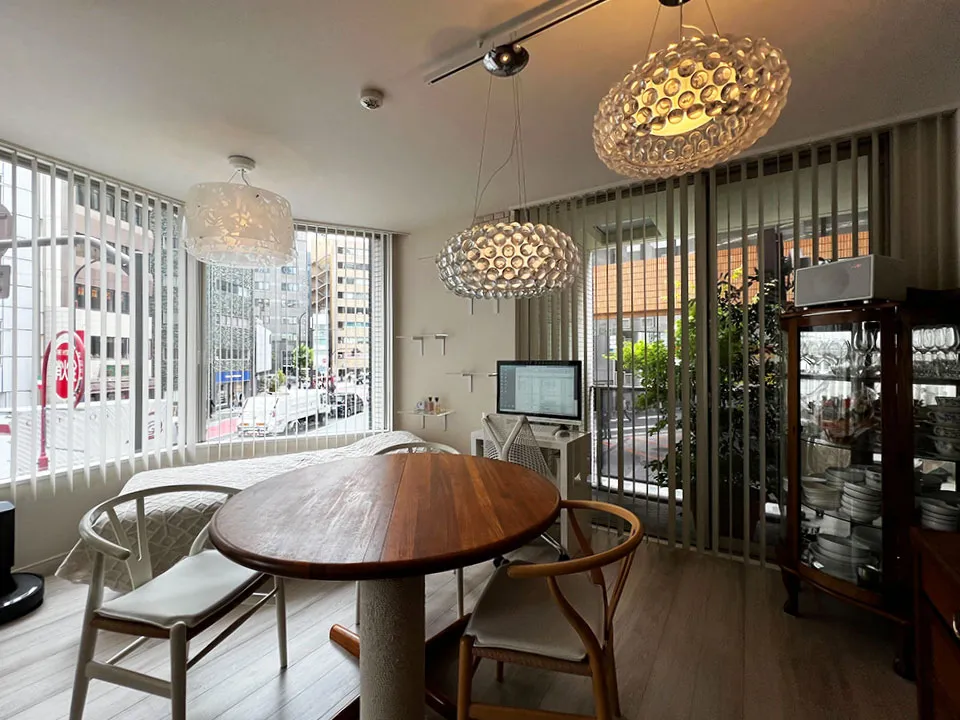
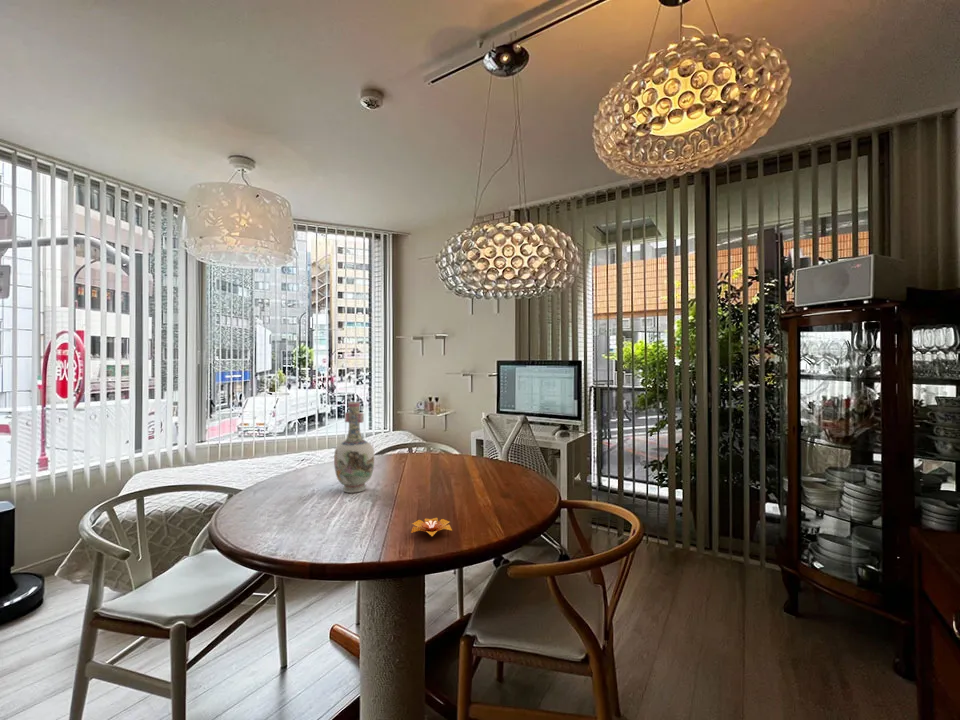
+ flower [410,517,453,537]
+ vase [333,401,375,494]
